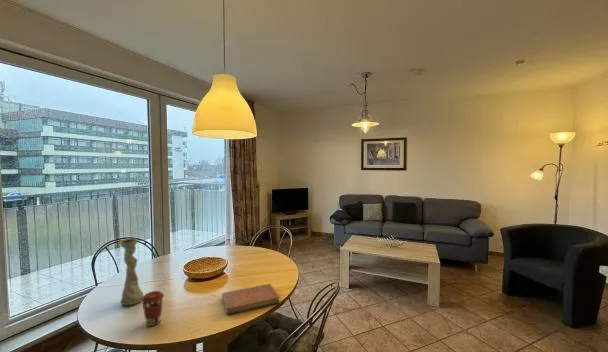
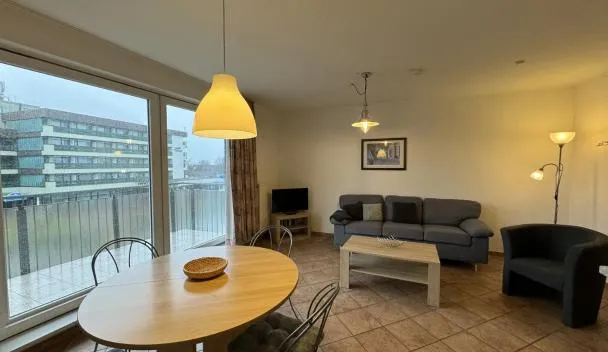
- notebook [221,283,281,315]
- coffee cup [140,290,165,327]
- vase [118,237,144,306]
